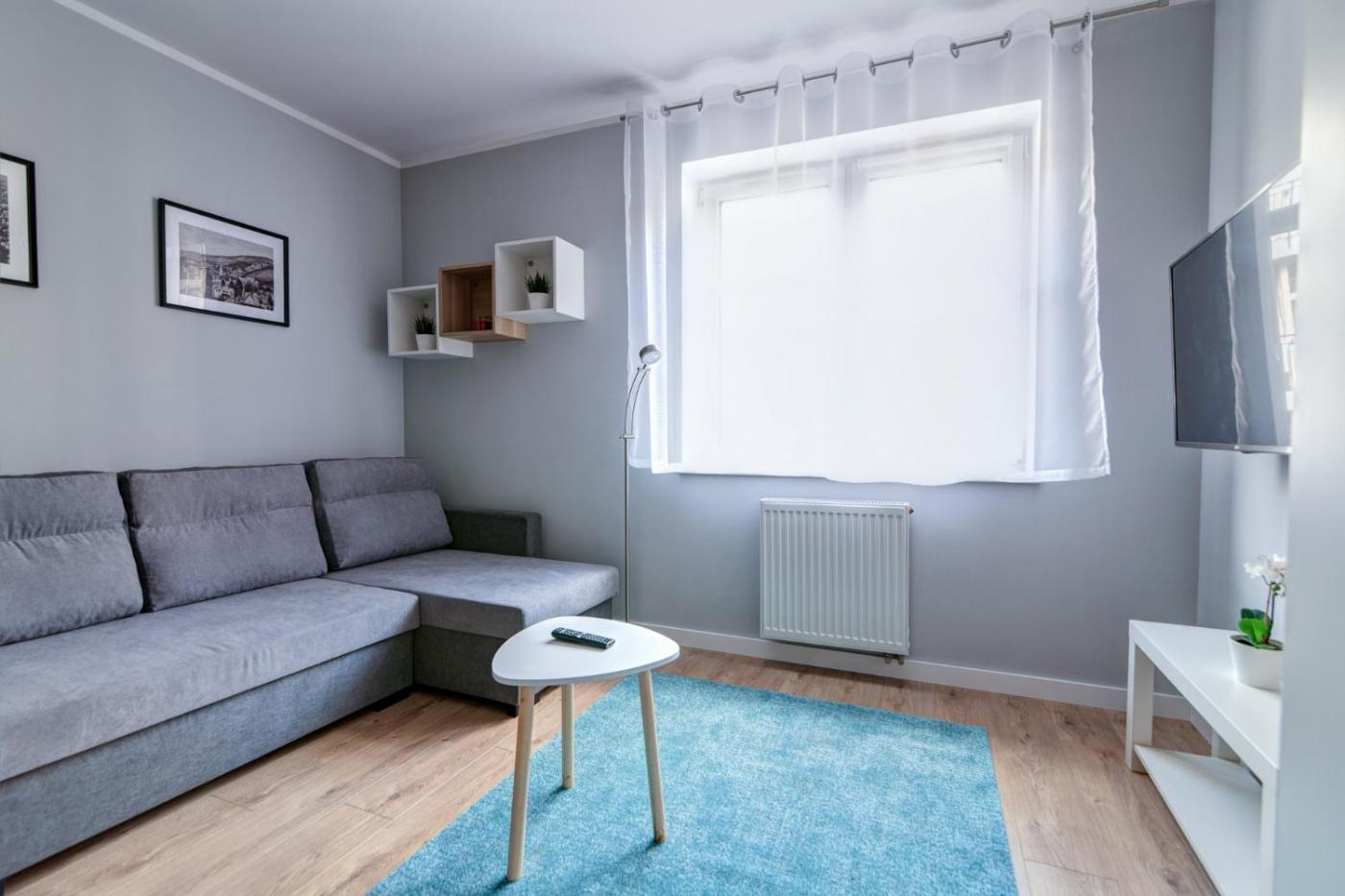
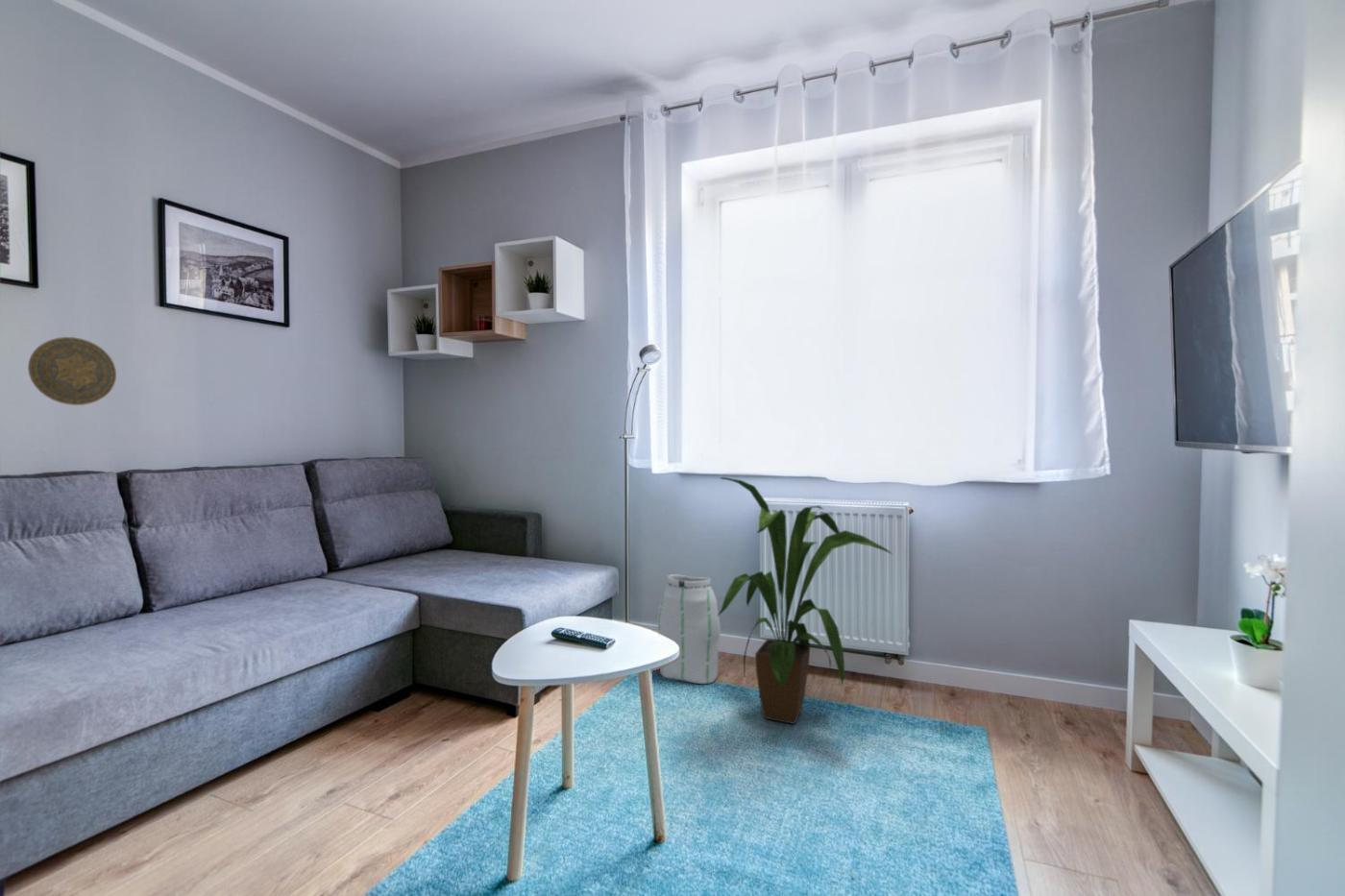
+ decorative plate [27,336,117,406]
+ skirt [656,573,721,685]
+ house plant [717,476,893,725]
